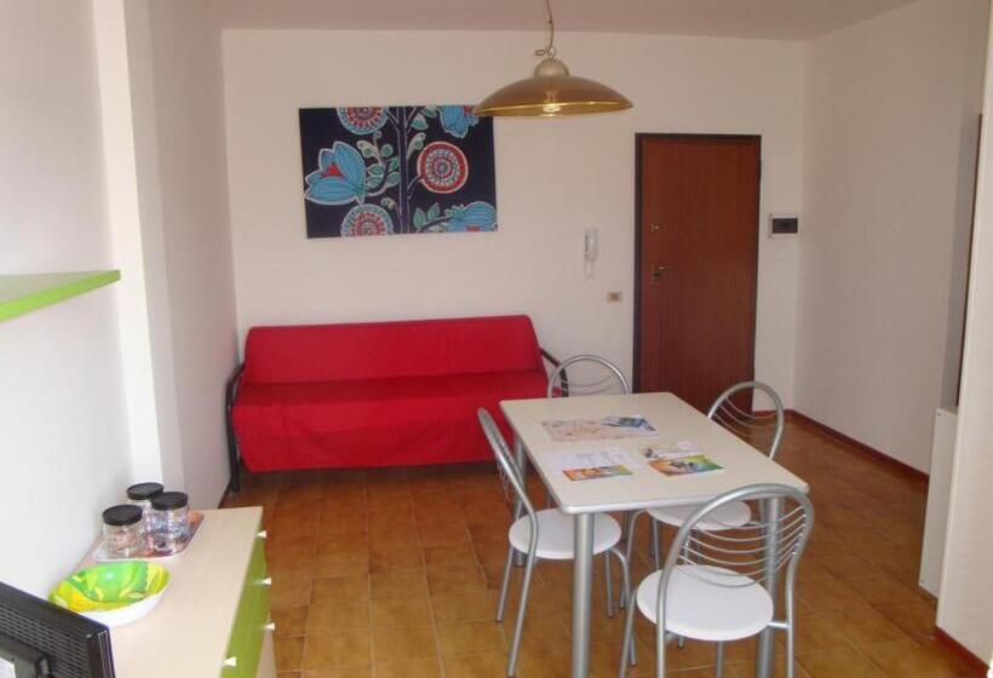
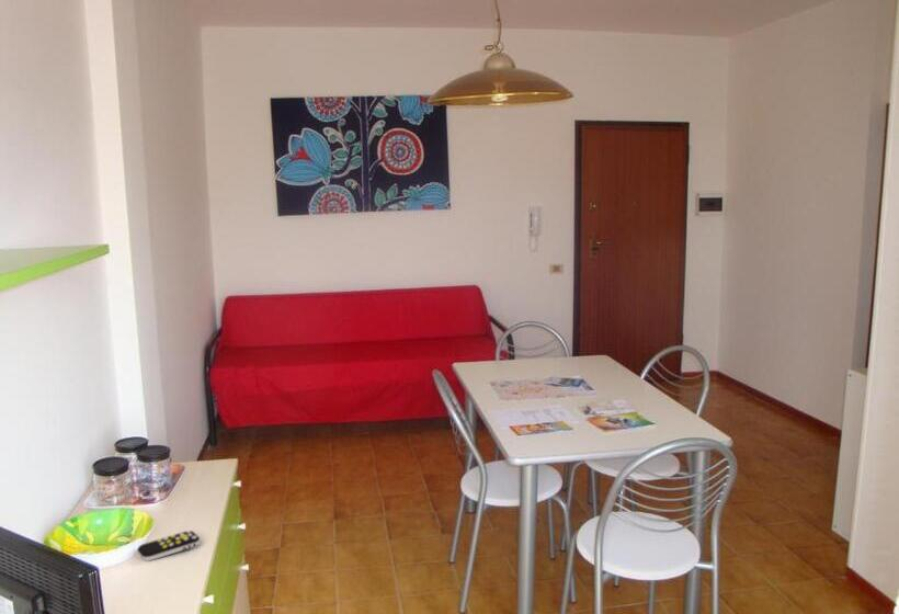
+ remote control [136,530,201,562]
